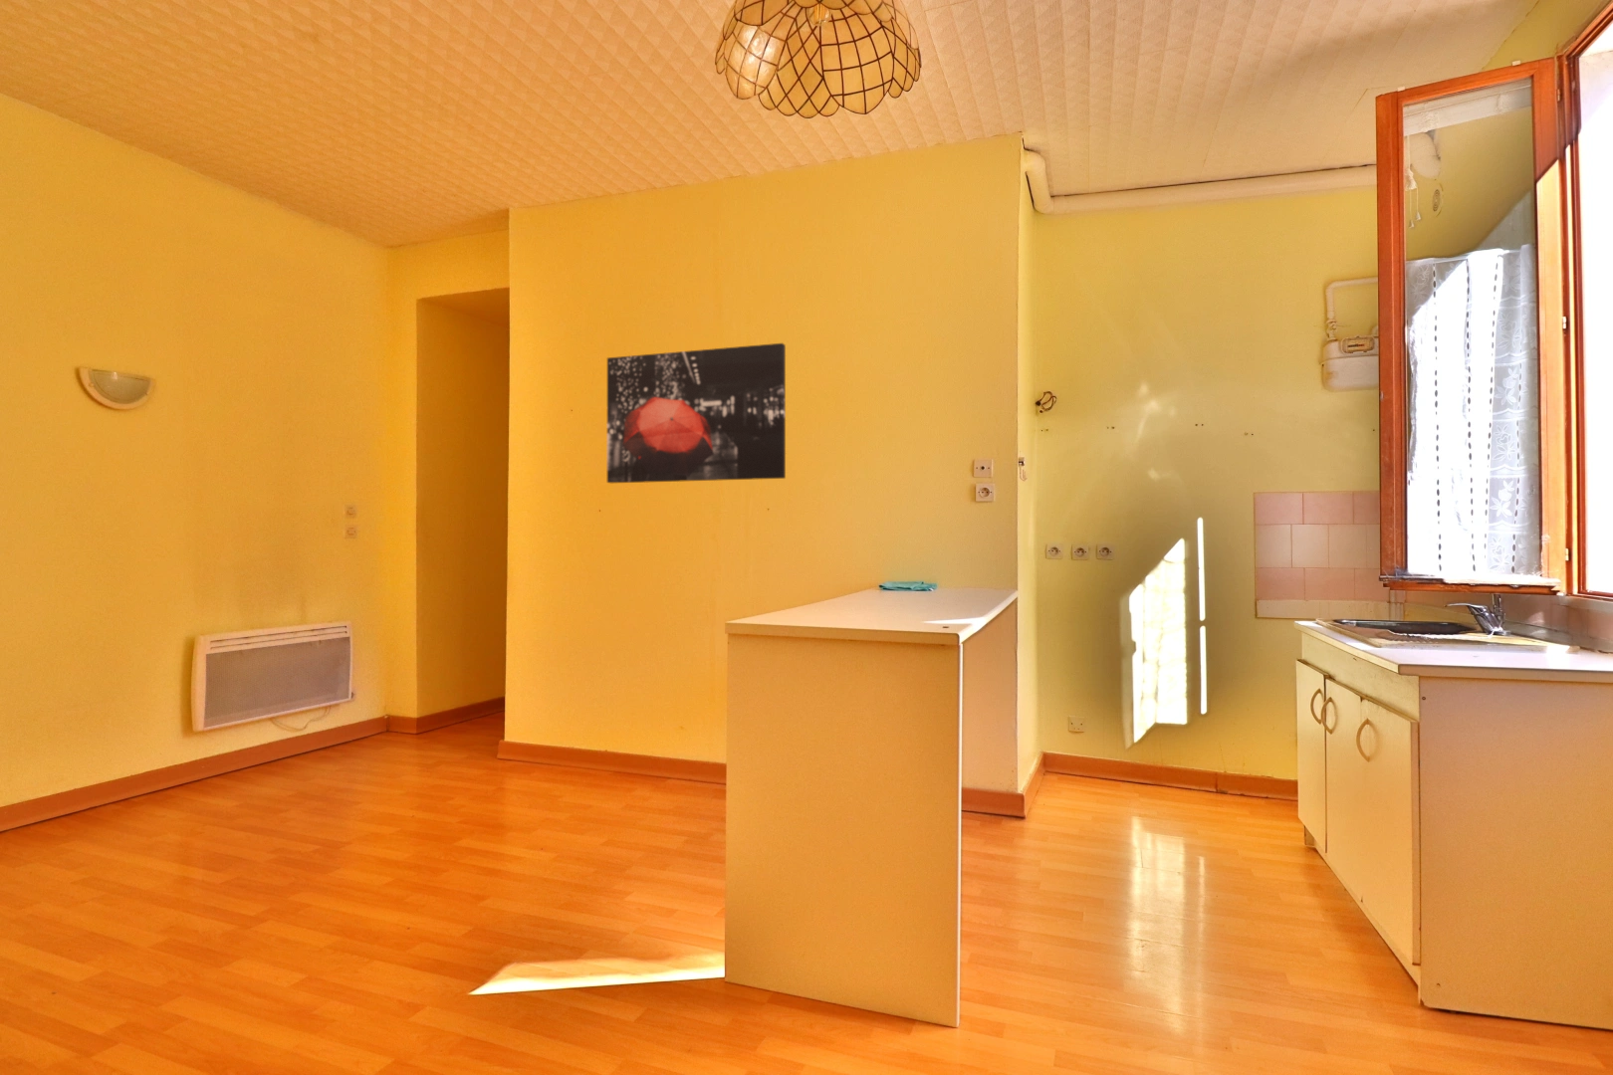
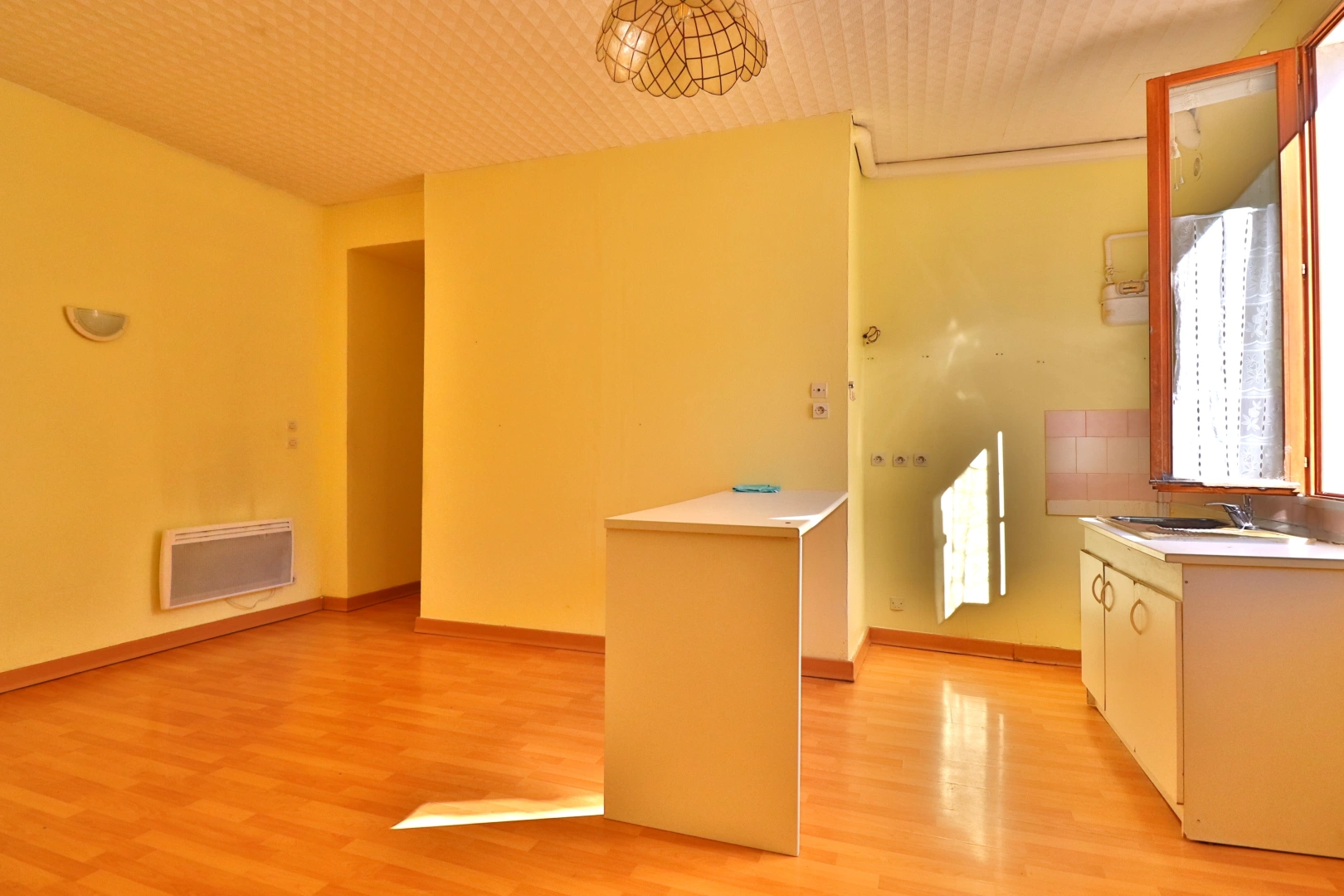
- wall art [606,342,786,484]
